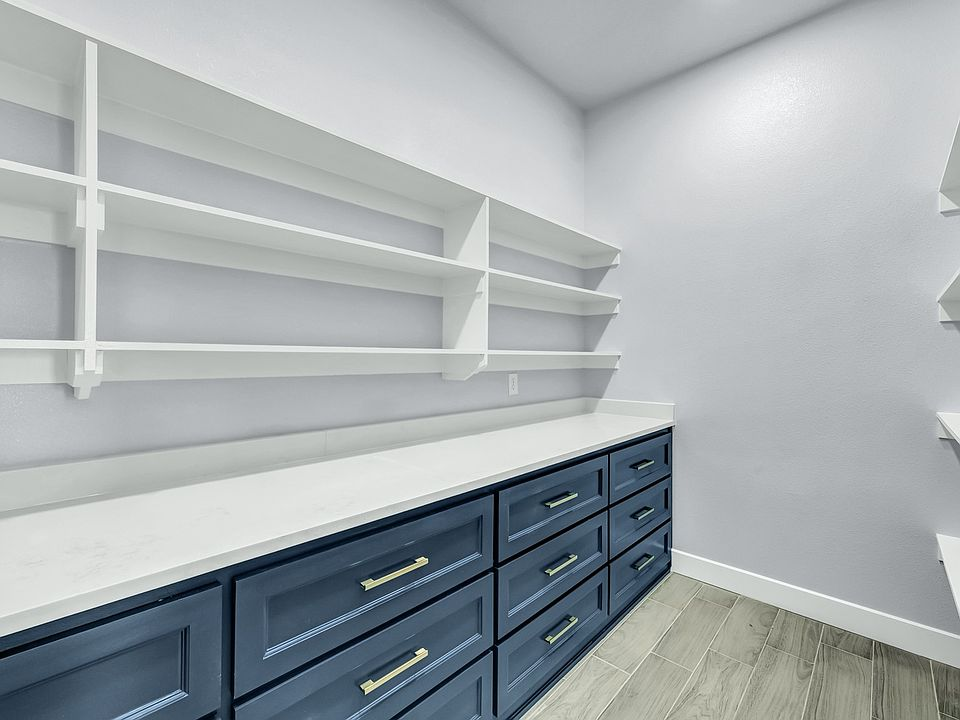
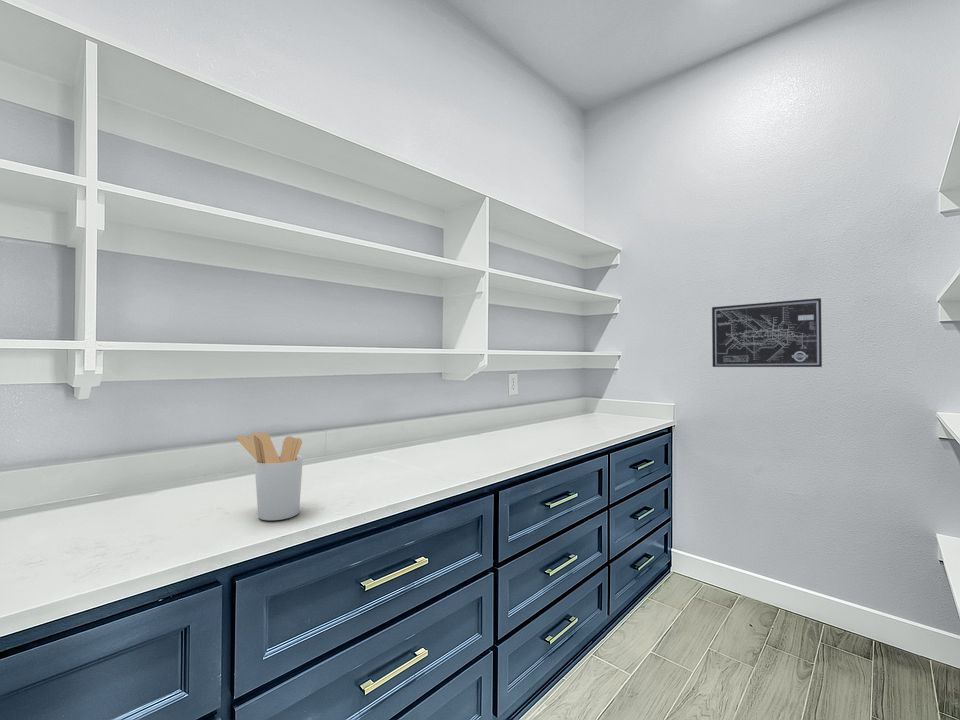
+ wall art [711,297,823,368]
+ utensil holder [236,431,304,521]
